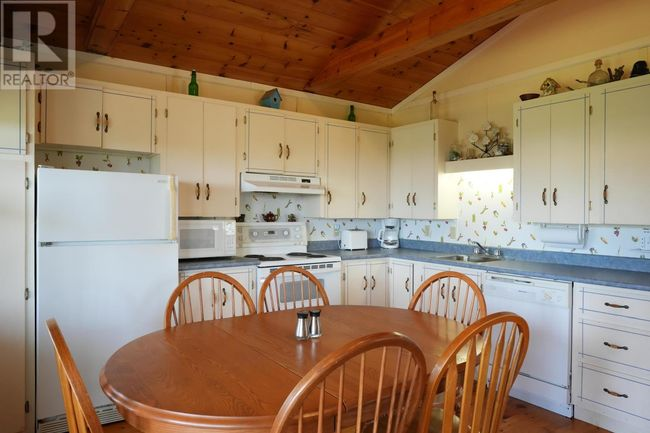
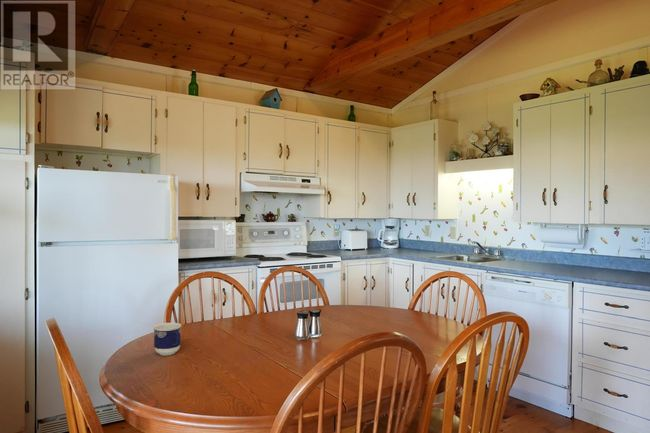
+ cup [152,322,182,356]
